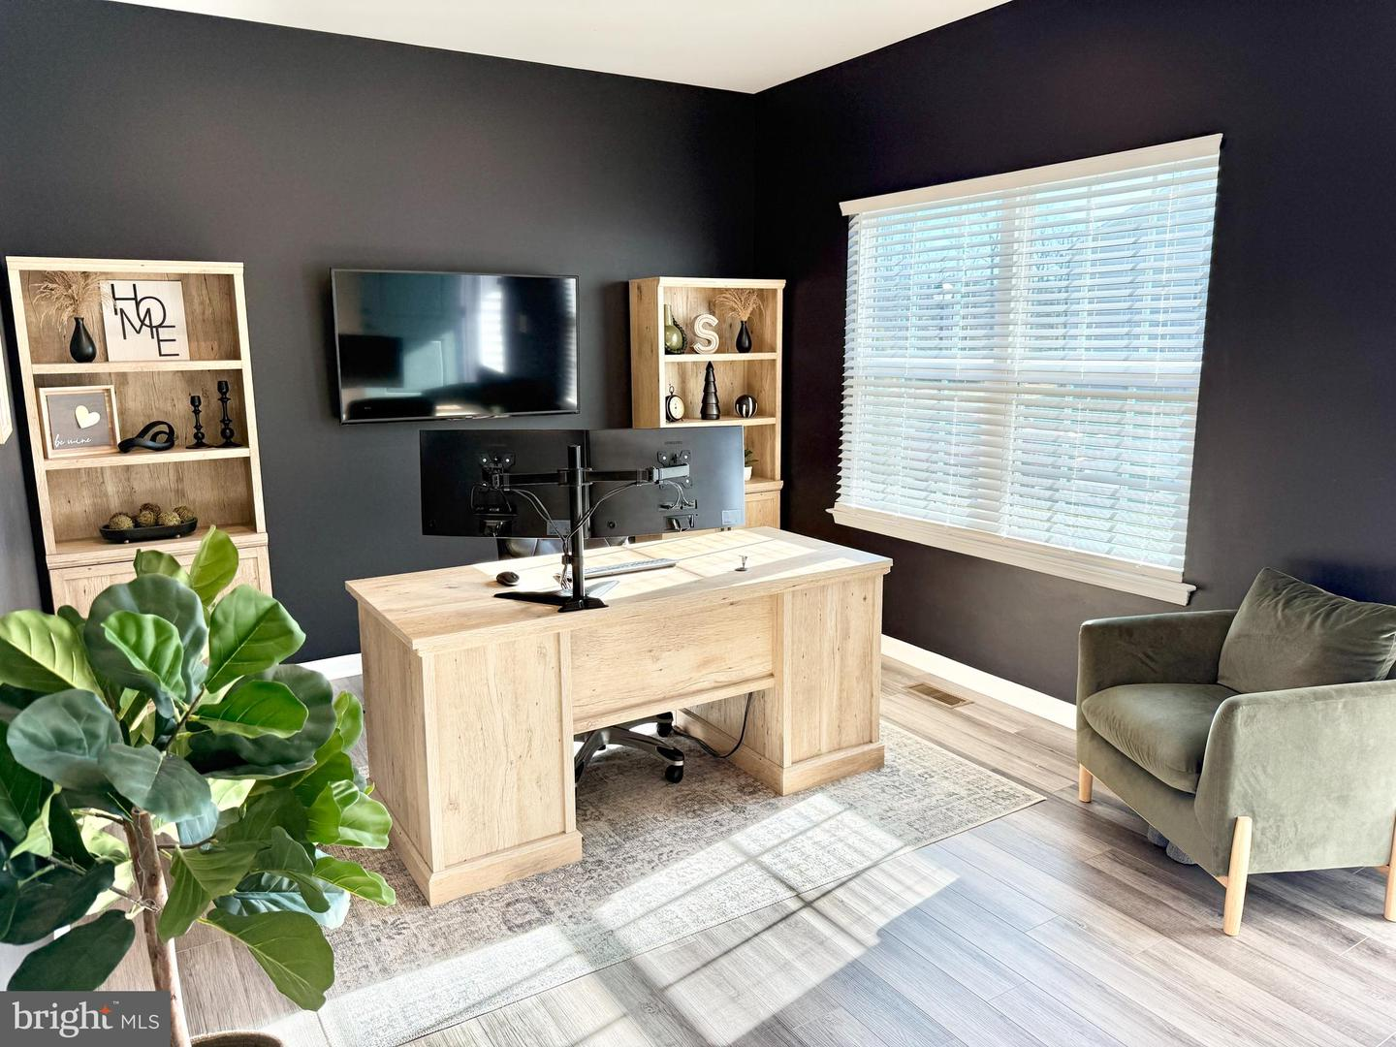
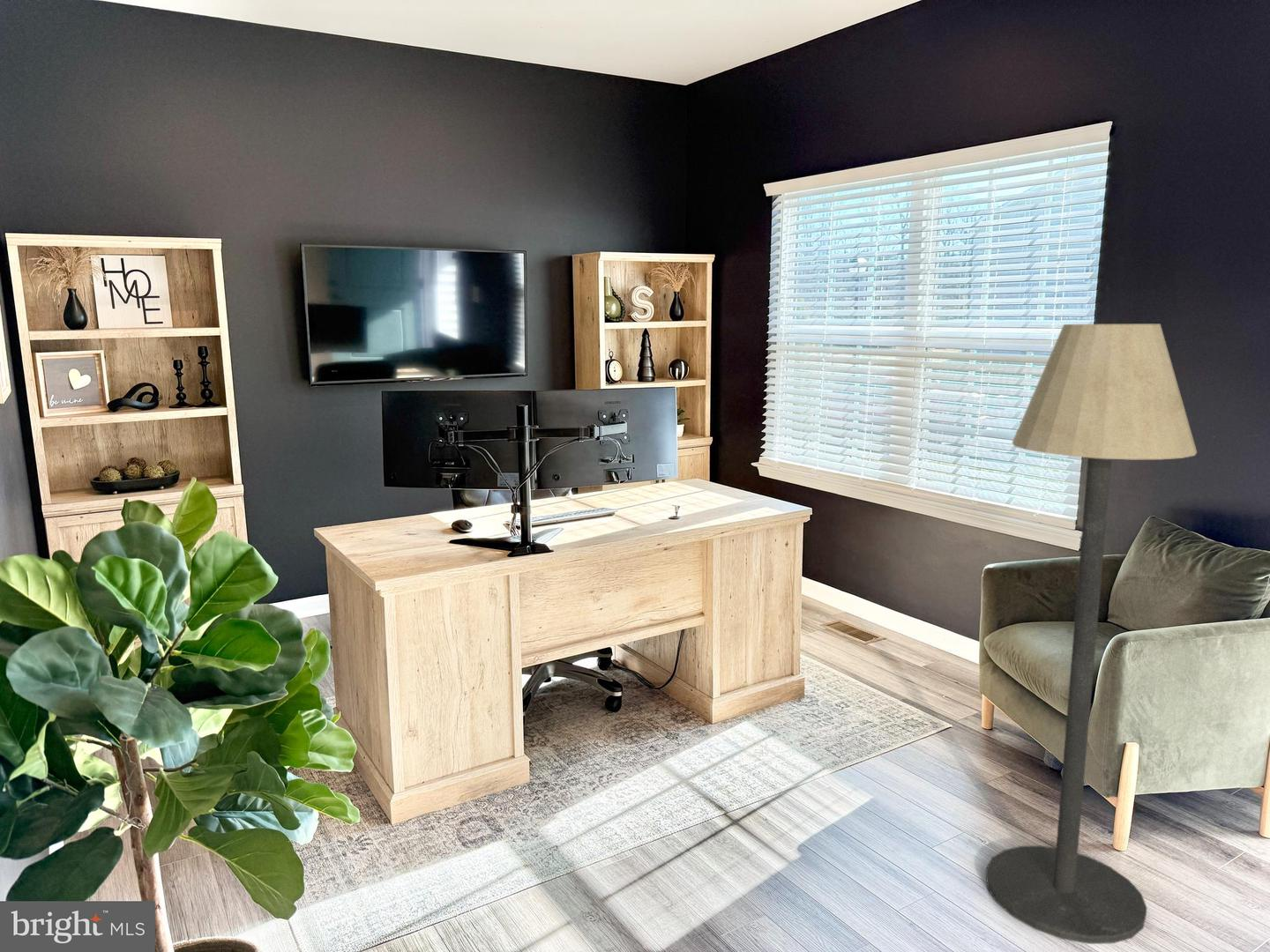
+ floor lamp [985,324,1198,945]
